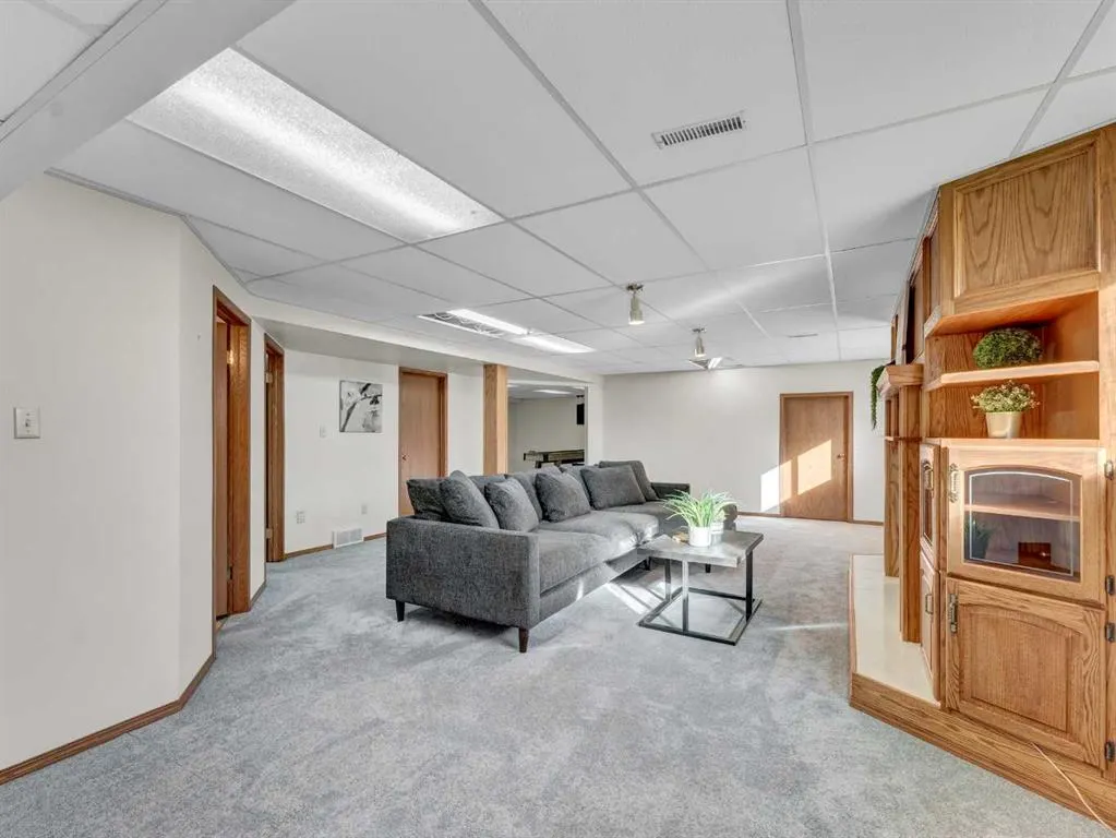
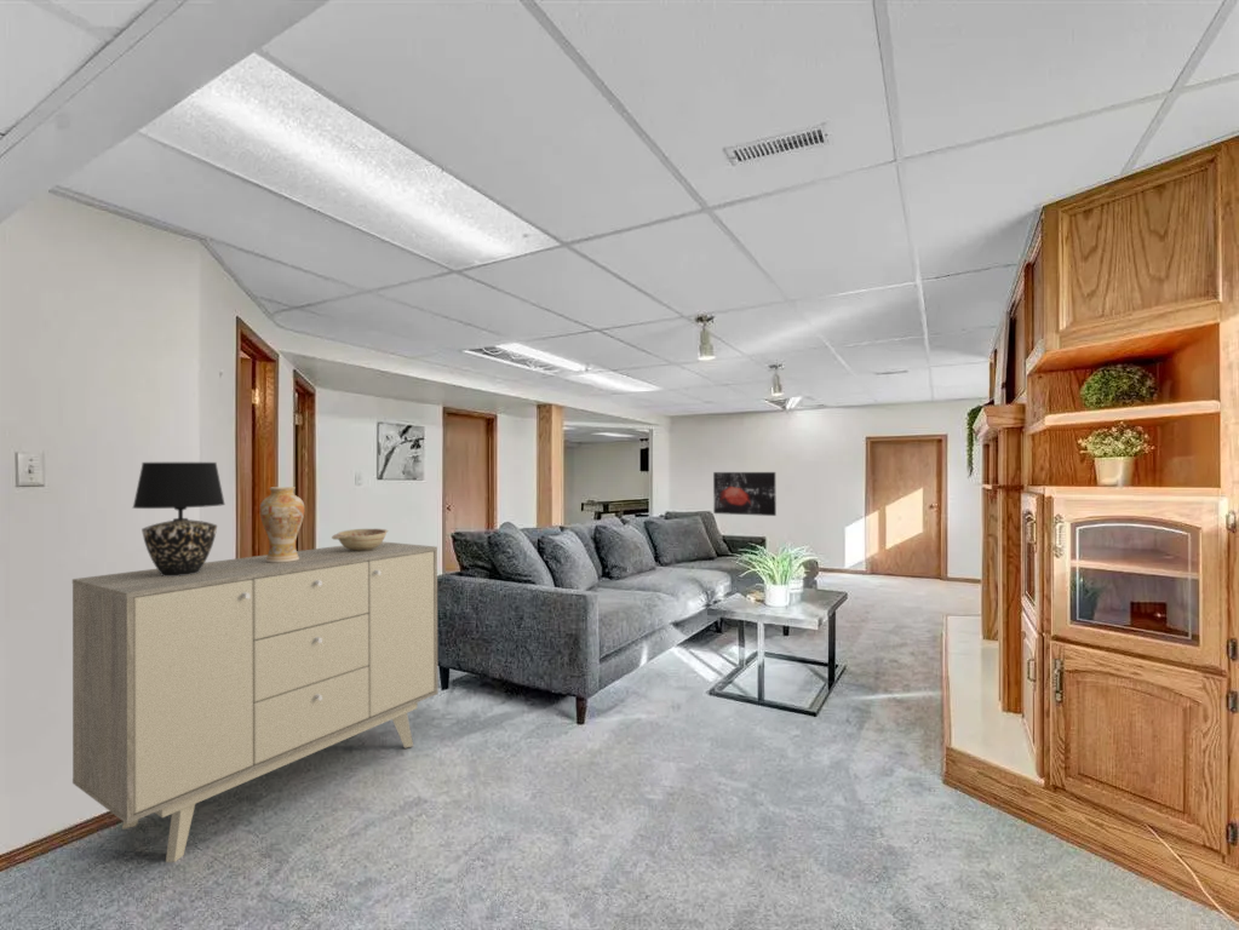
+ vase [259,486,306,563]
+ table lamp [132,461,226,576]
+ wall art [712,471,778,517]
+ decorative bowl [331,528,389,551]
+ sideboard [71,540,440,863]
